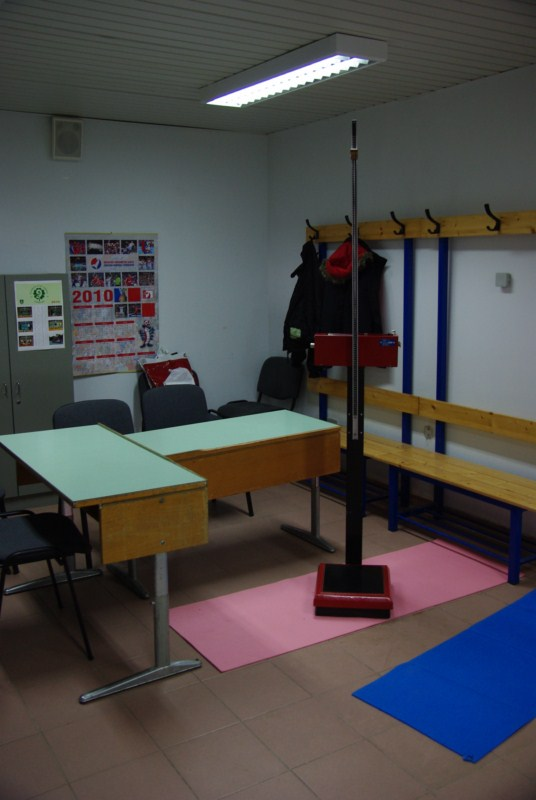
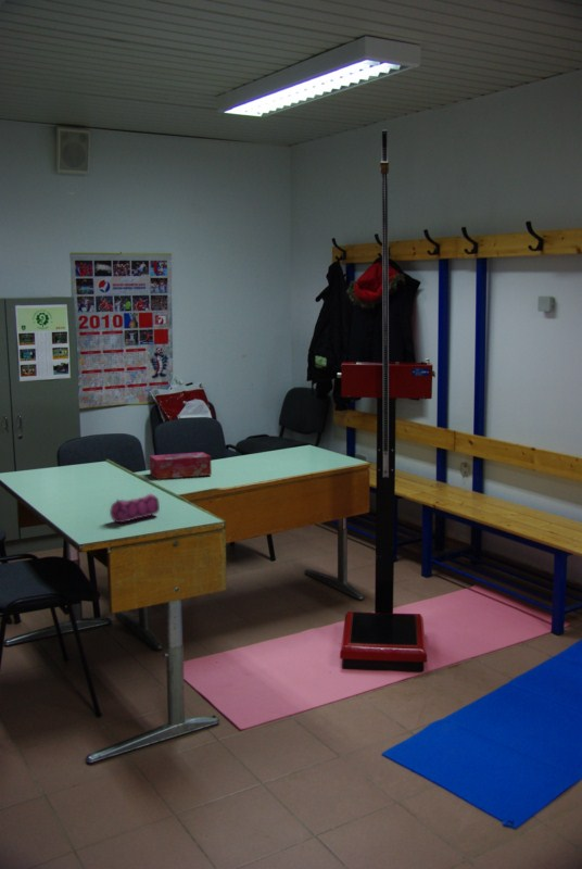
+ tissue box [149,451,213,480]
+ pencil case [109,493,161,524]
